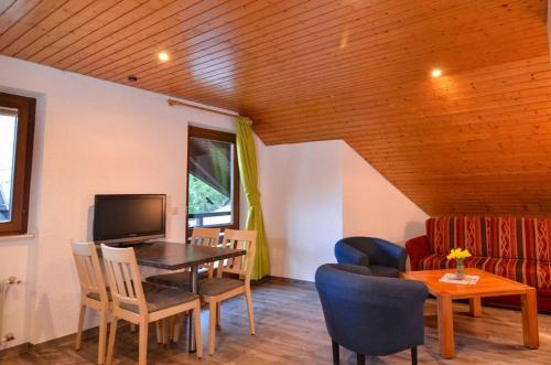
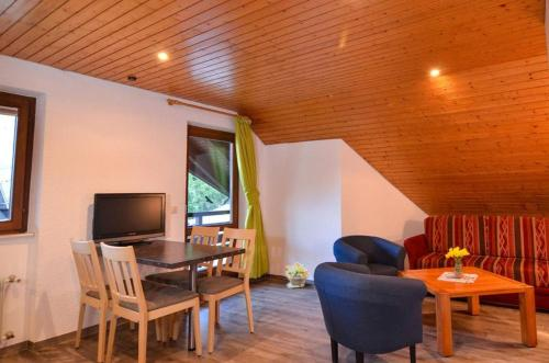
+ potted plant [284,261,310,288]
